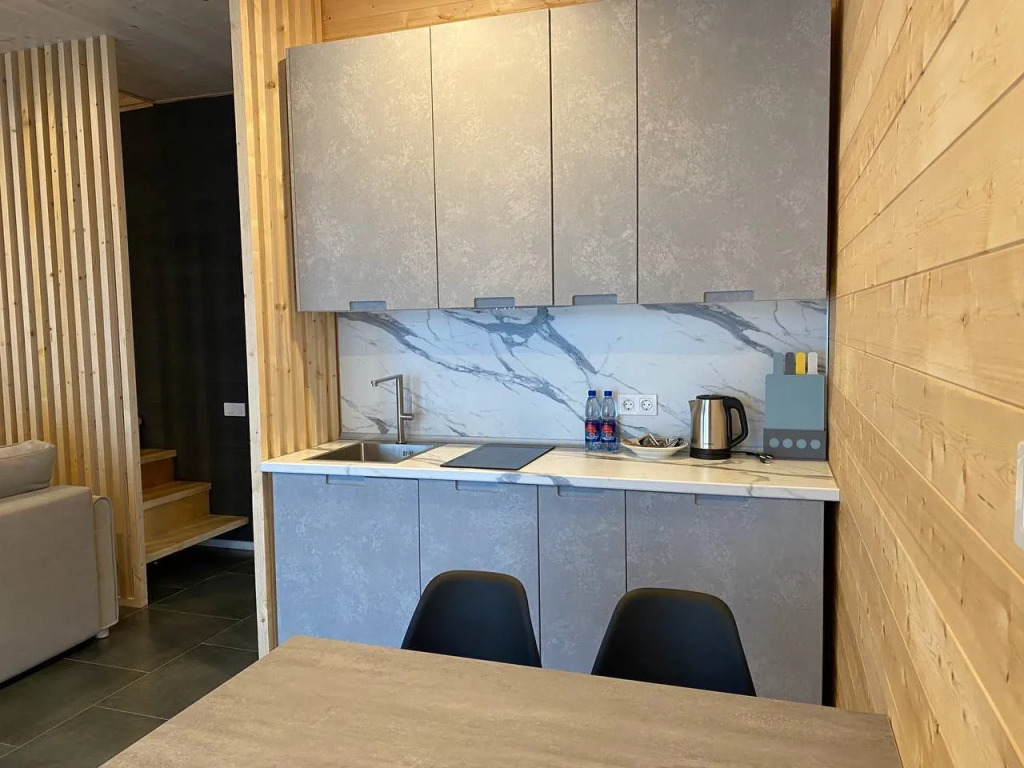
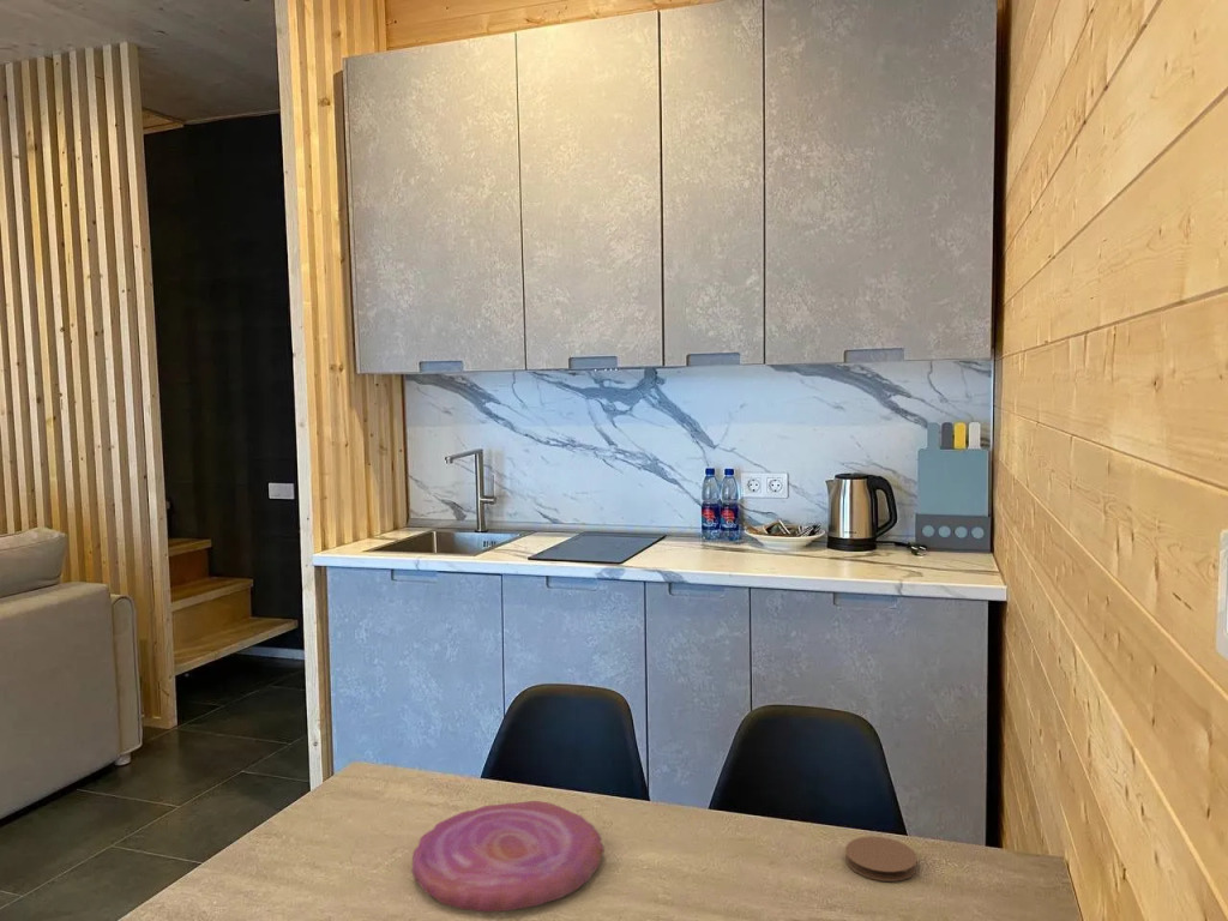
+ plate [410,800,606,914]
+ coaster [844,836,919,883]
